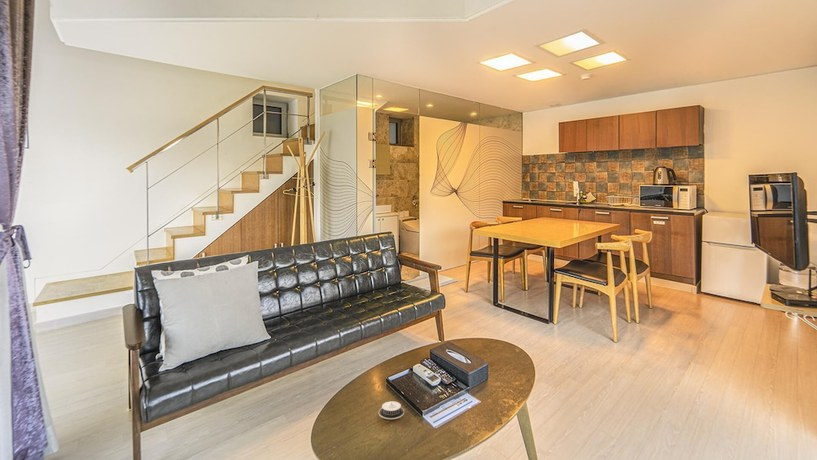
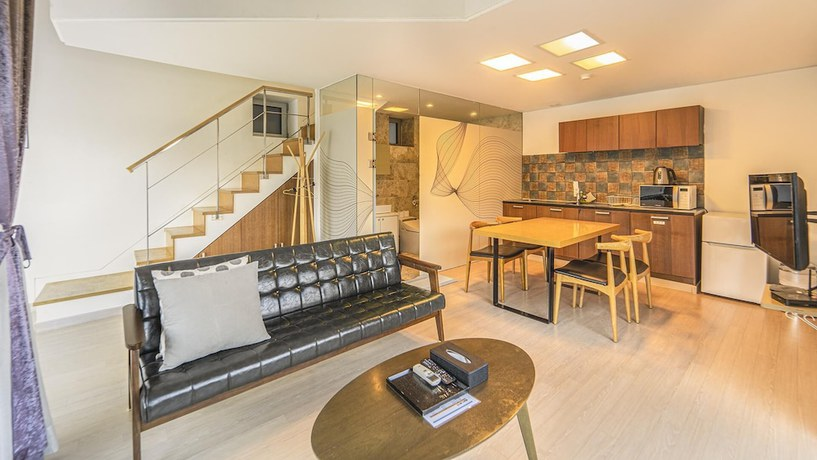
- architectural model [378,401,405,420]
